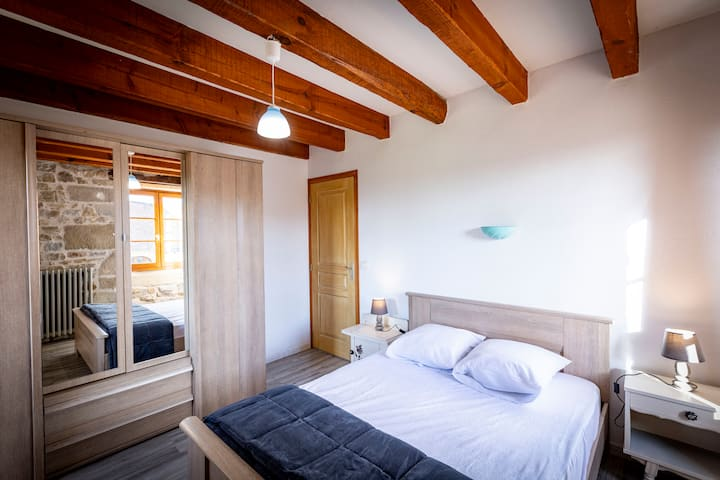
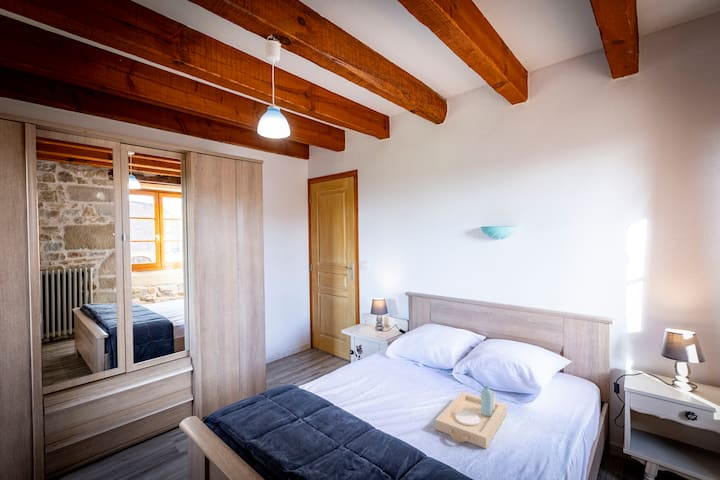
+ serving tray [434,385,508,450]
